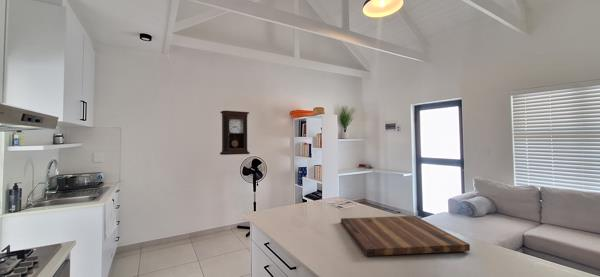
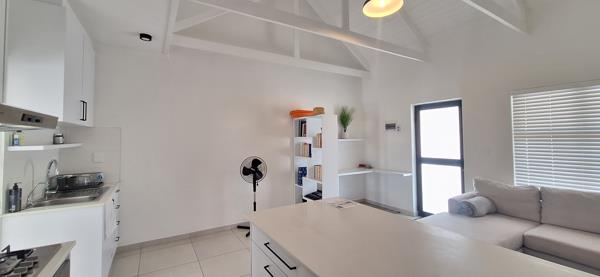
- pendulum clock [219,110,251,156]
- cutting board [340,215,471,257]
